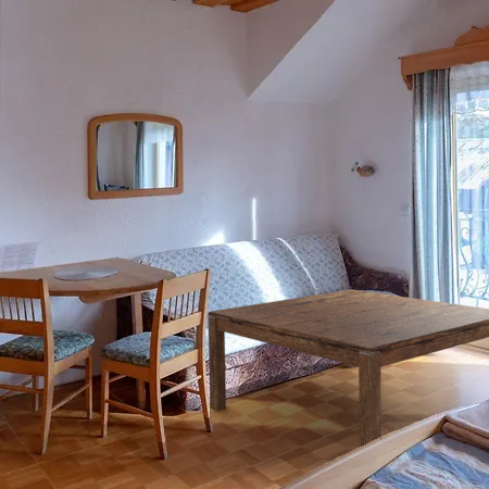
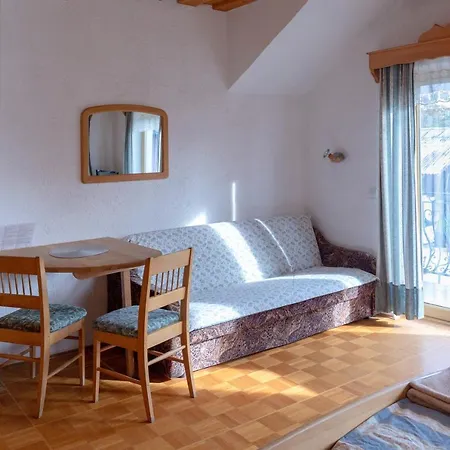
- coffee table [206,289,489,448]
